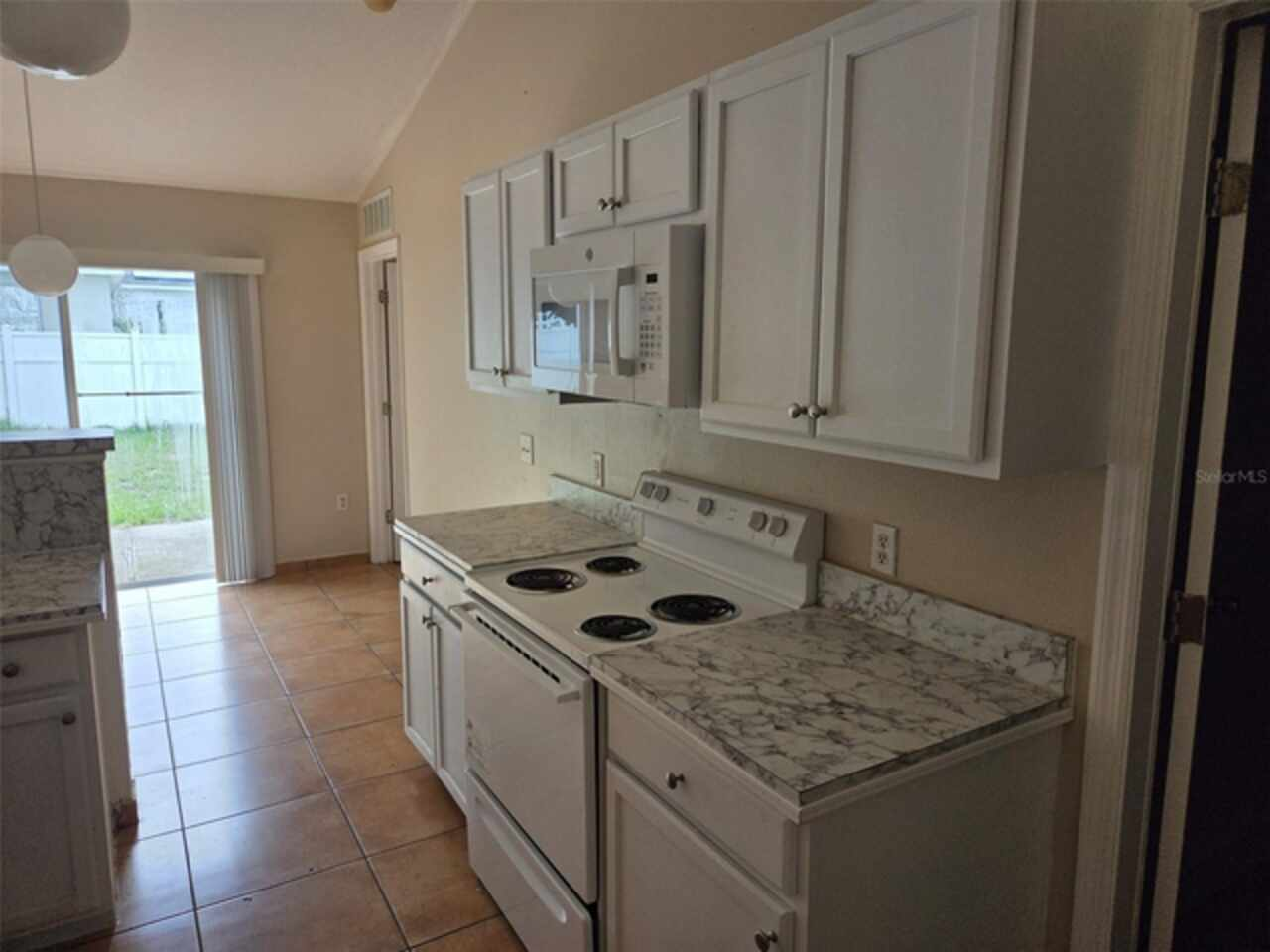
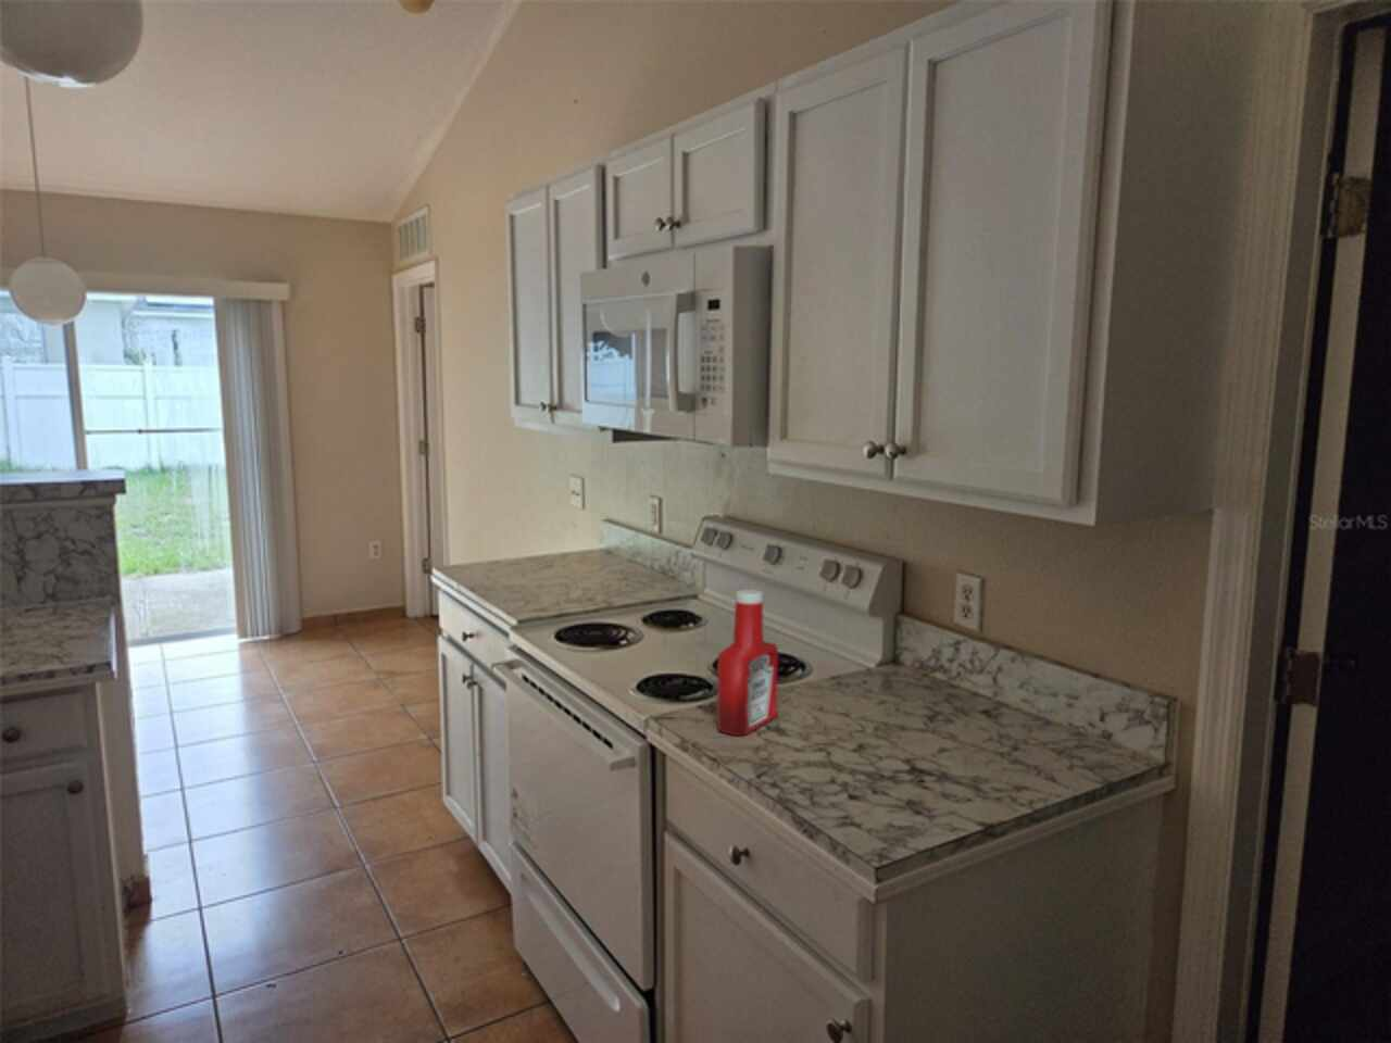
+ soap bottle [716,587,779,736]
